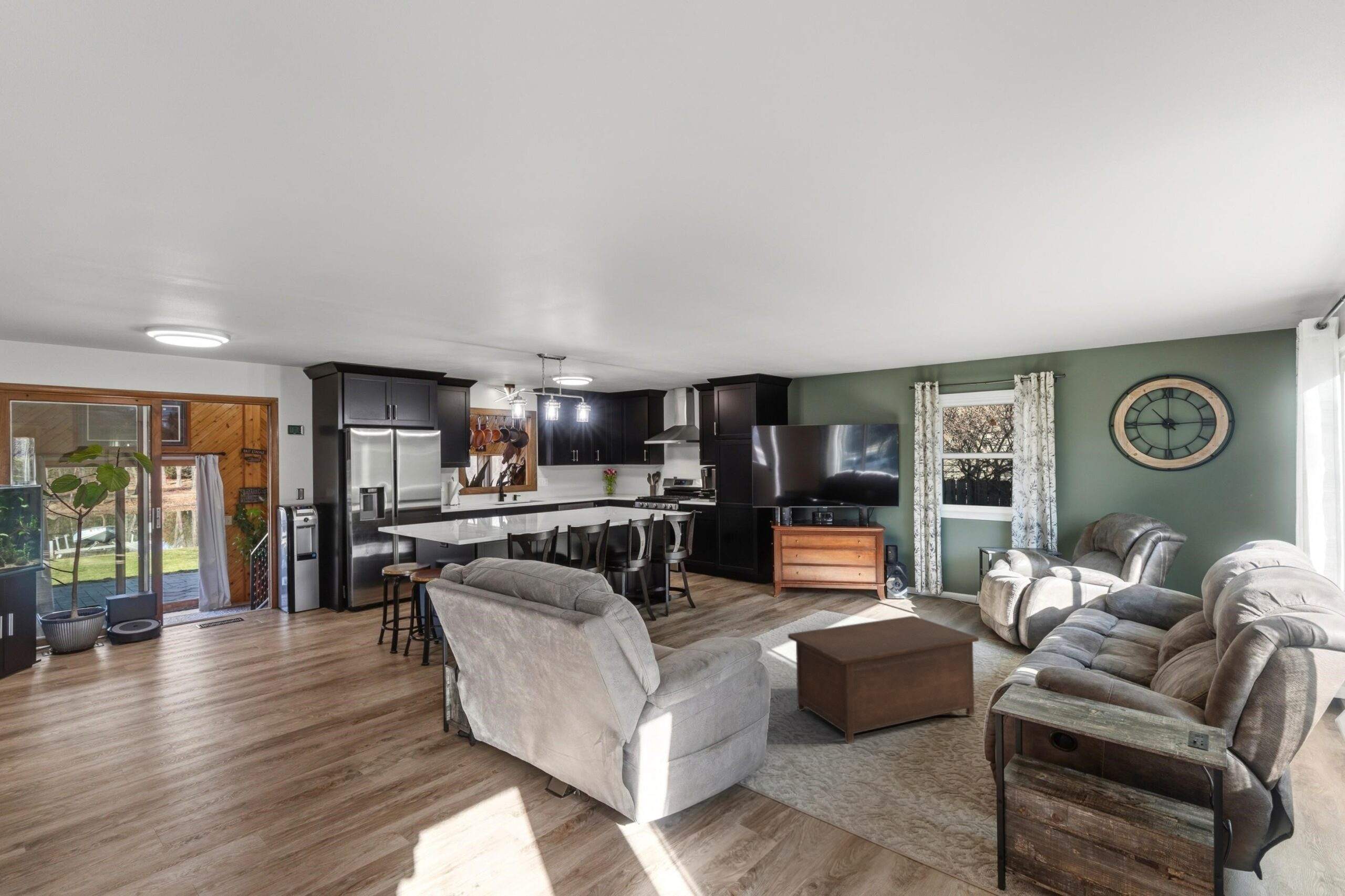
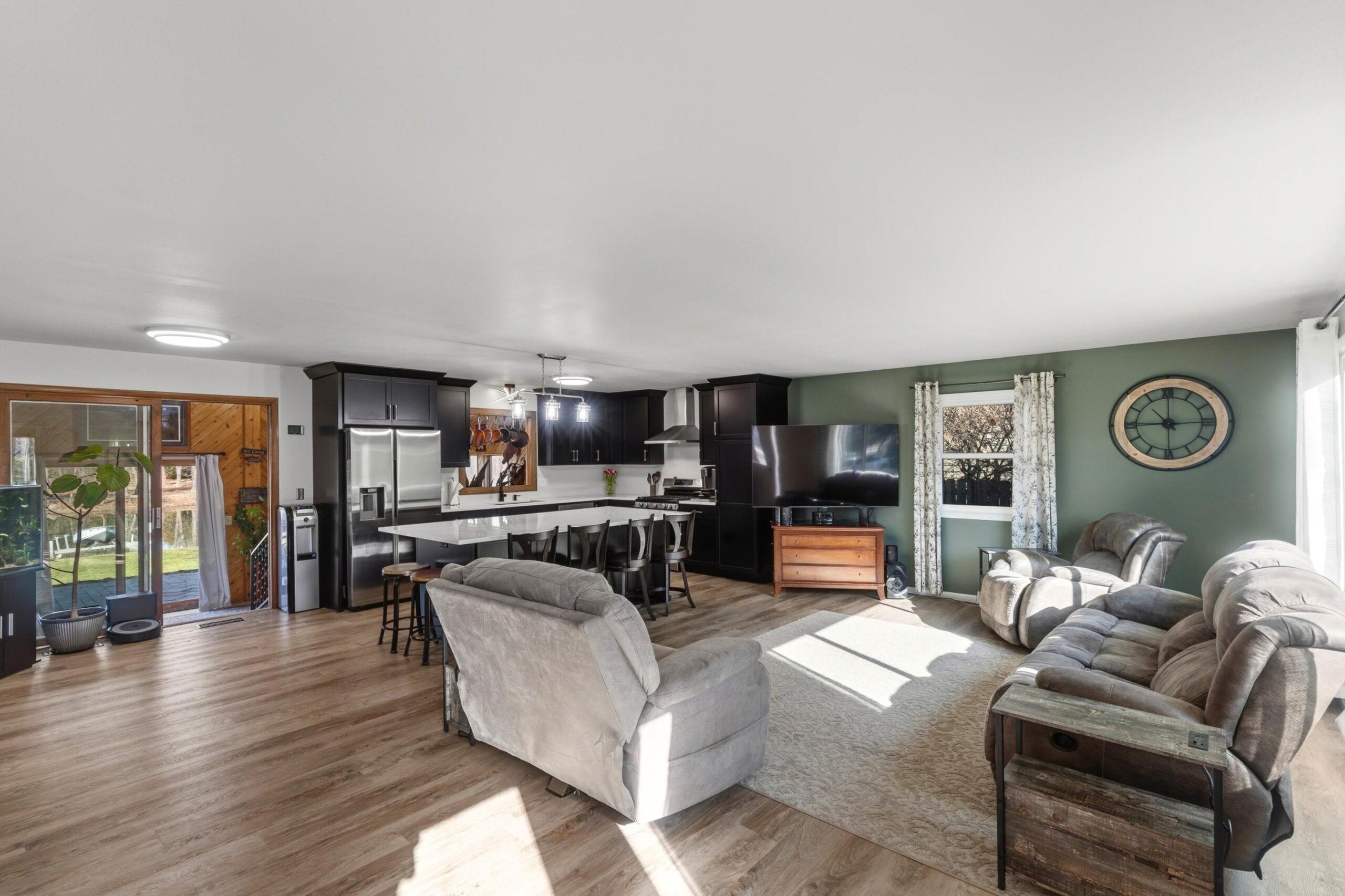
- cabinet [788,616,979,744]
